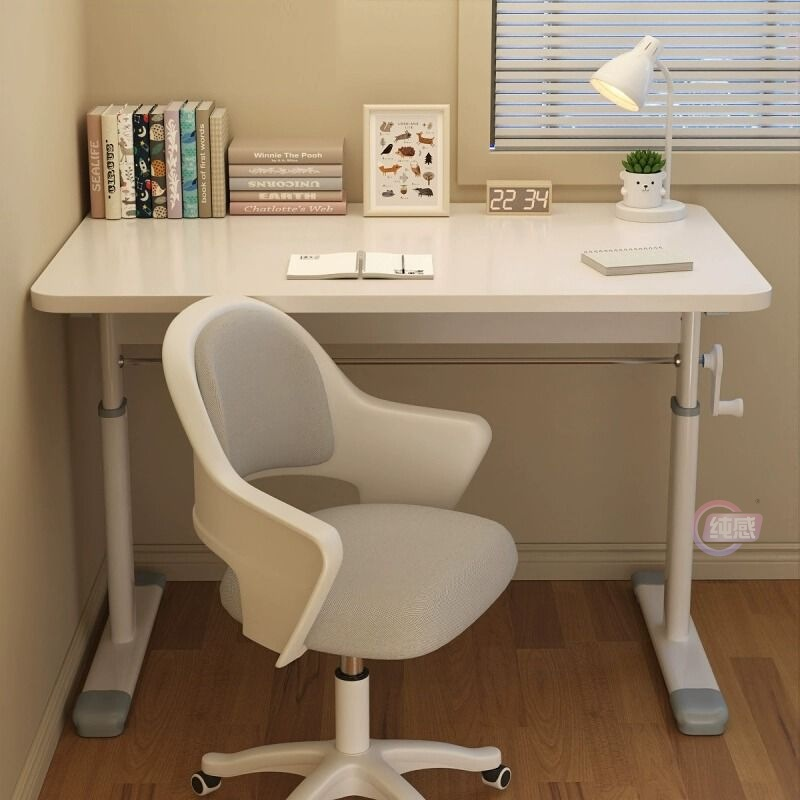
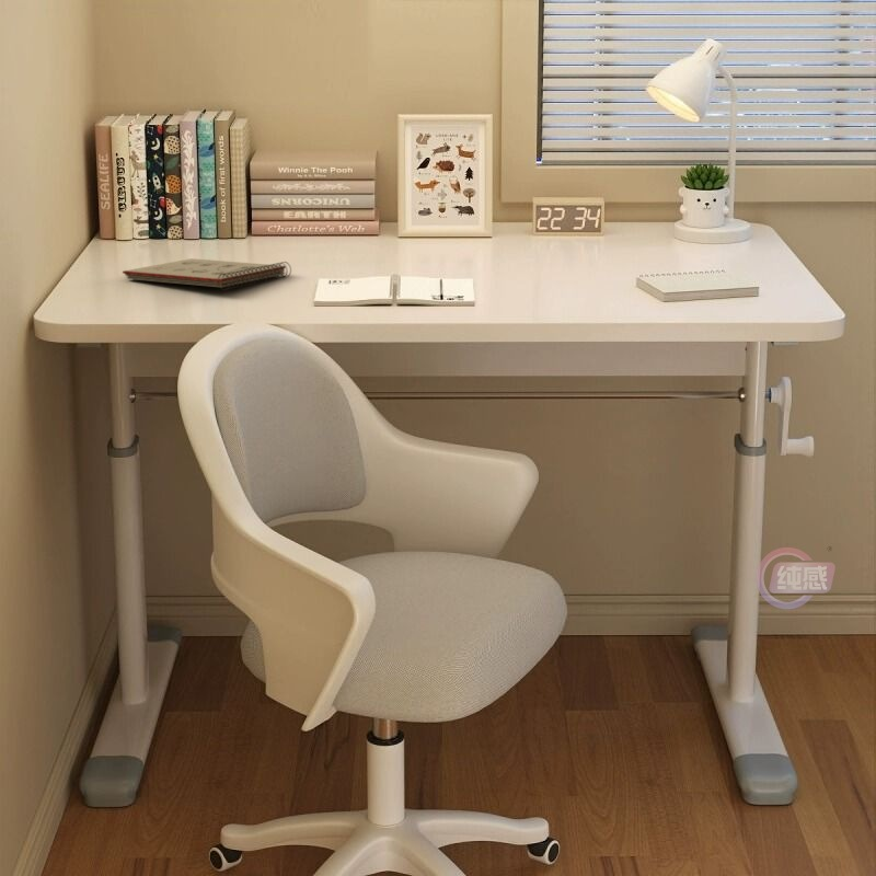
+ notepad [122,257,292,291]
